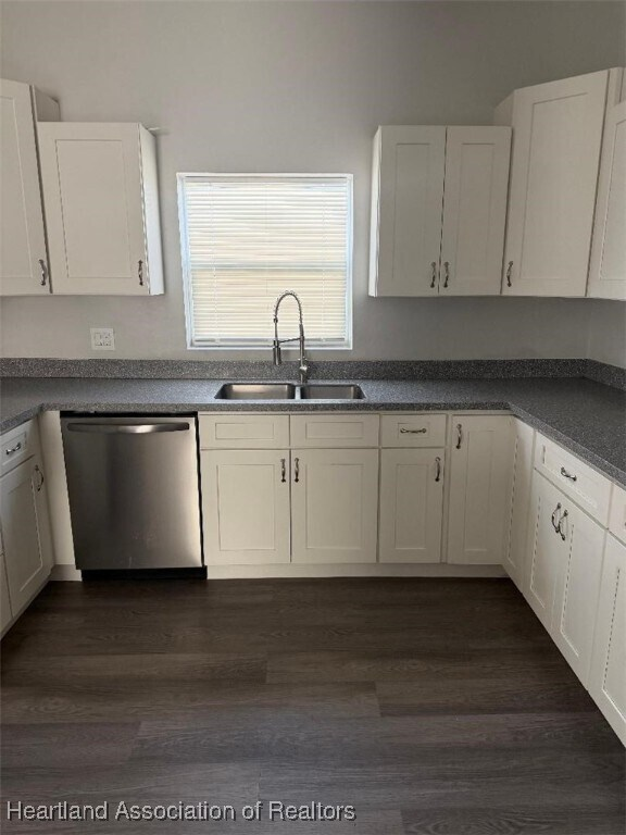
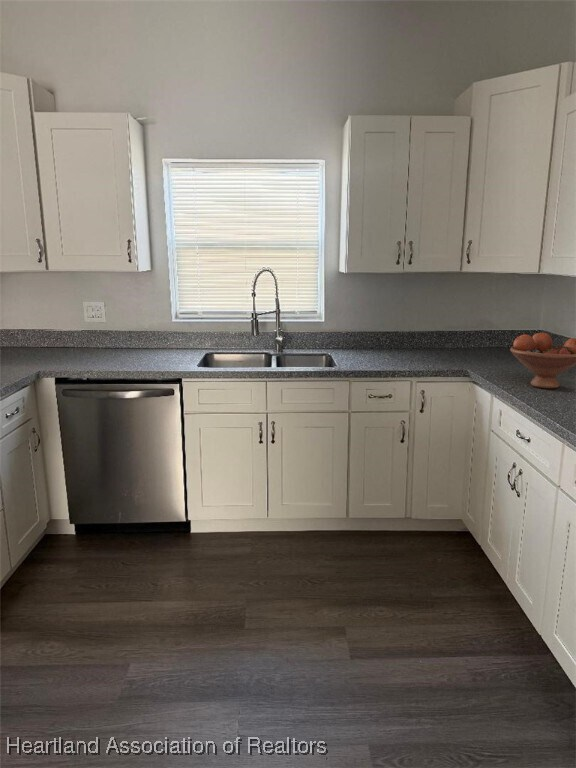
+ fruit bowl [509,332,576,389]
